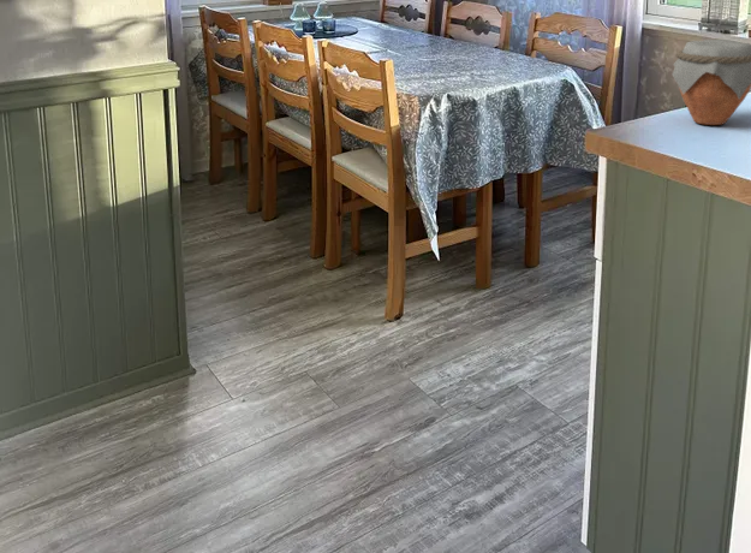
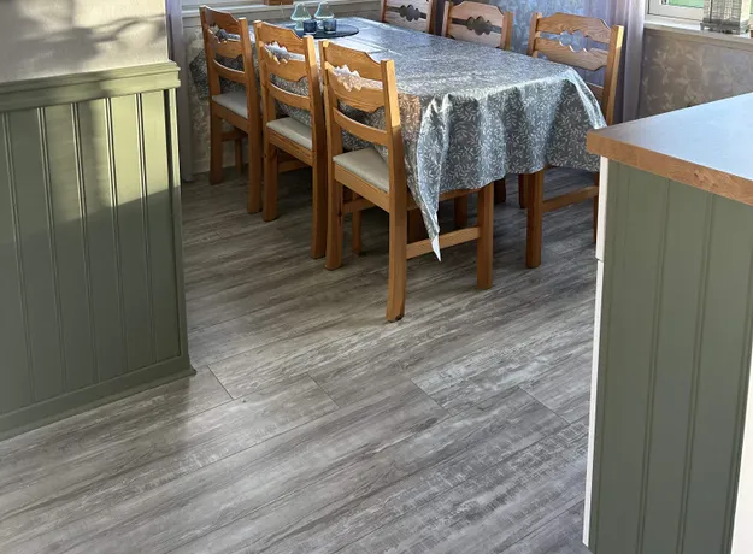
- jar [670,38,751,126]
